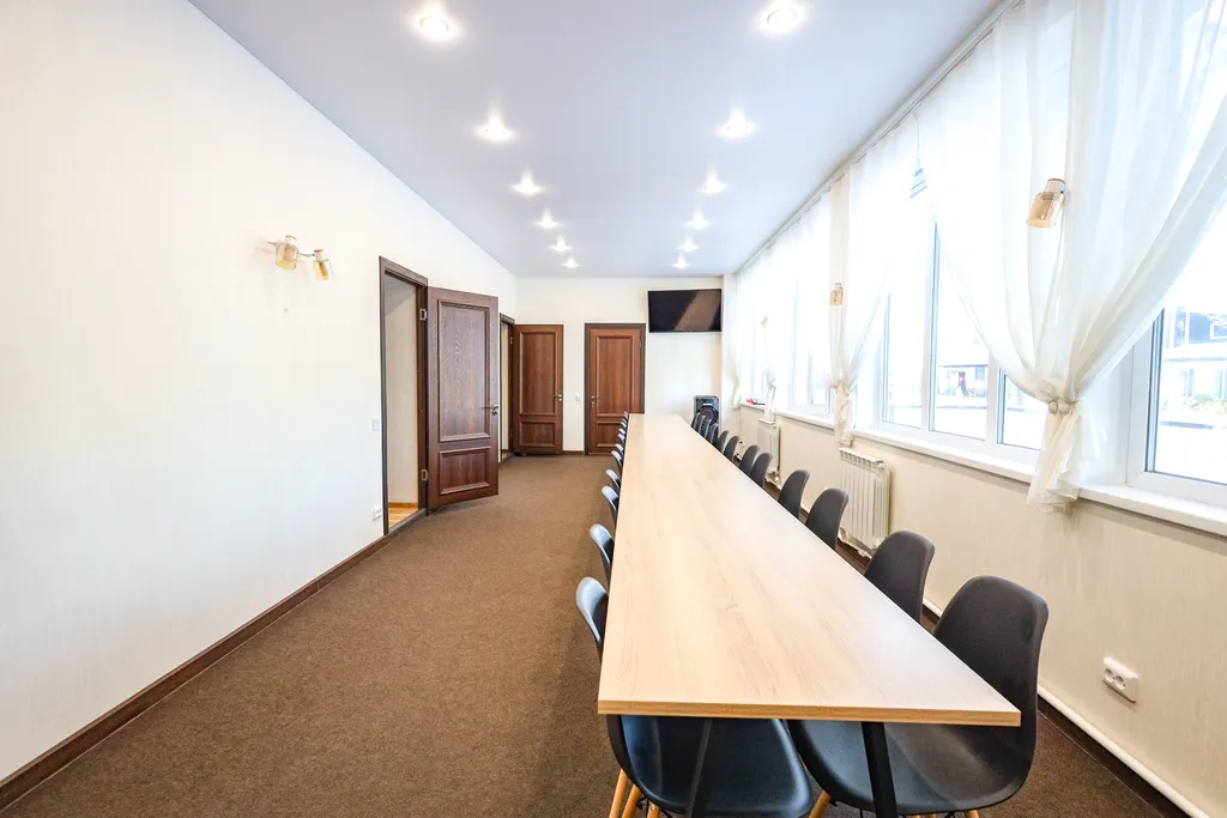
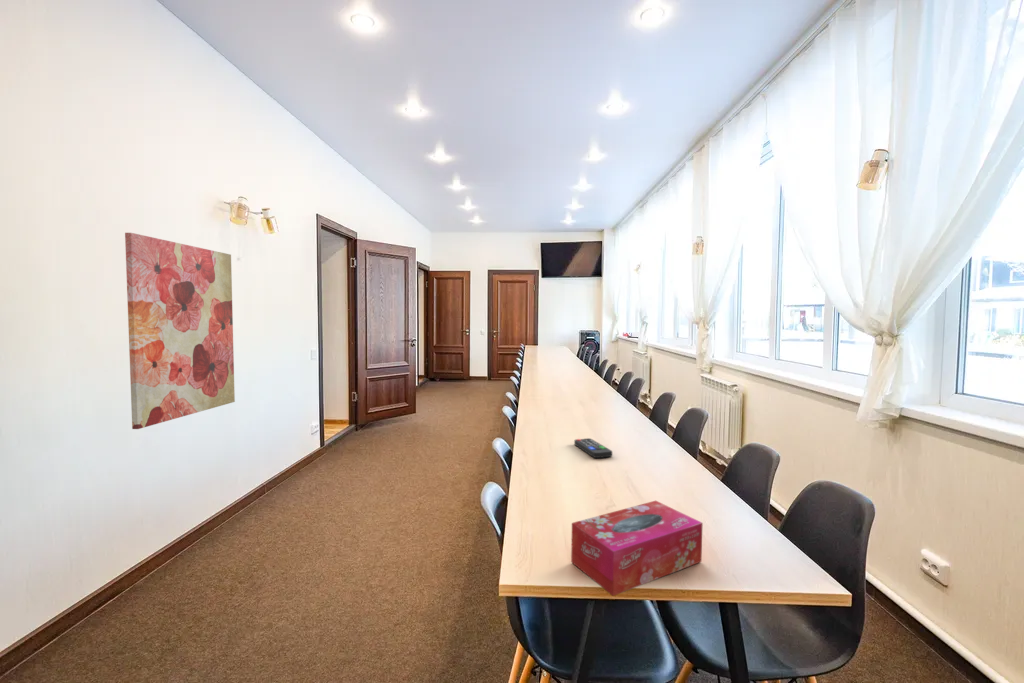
+ wall art [124,232,236,430]
+ remote control [573,437,613,459]
+ tissue box [570,500,704,597]
